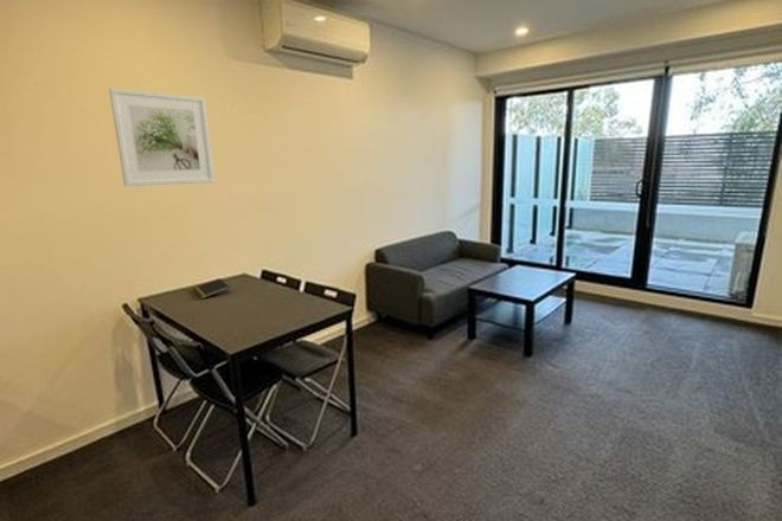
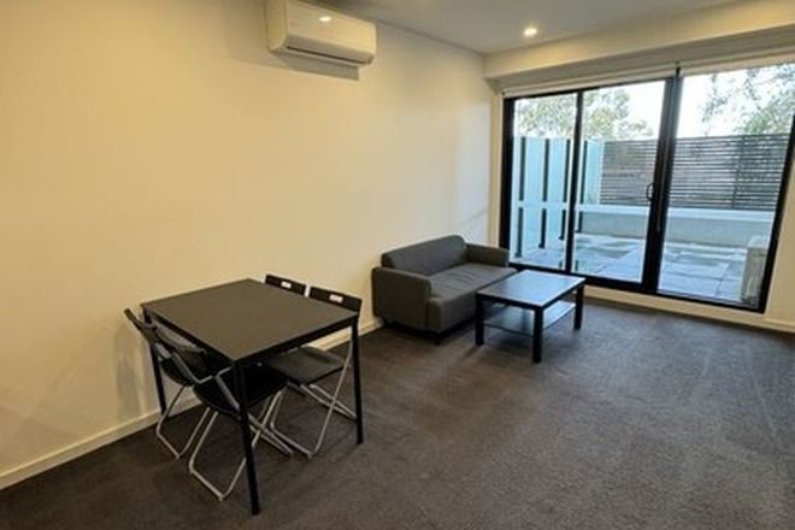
- notepad [192,277,231,300]
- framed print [108,86,216,187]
